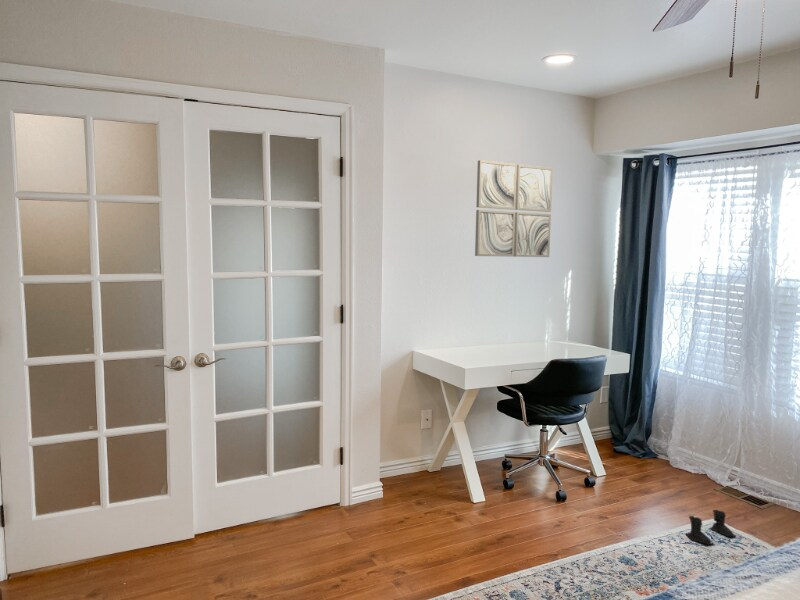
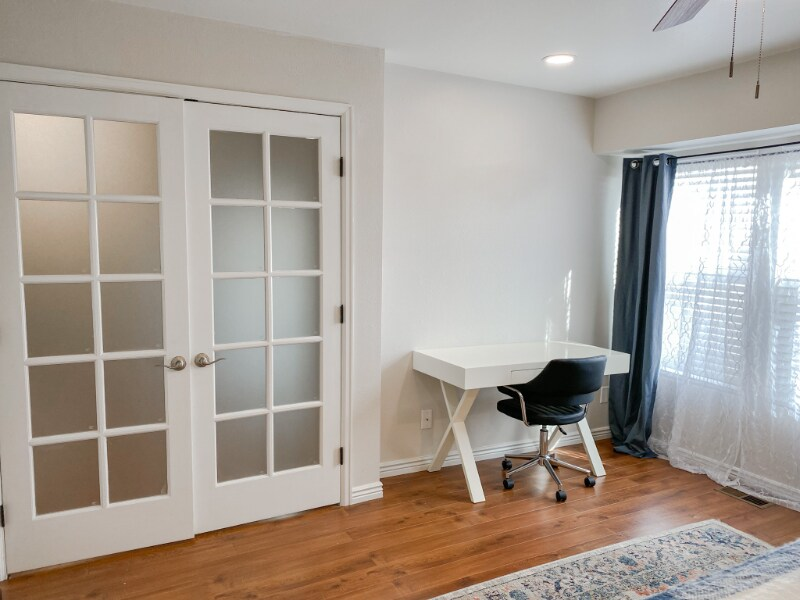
- wall art [474,159,554,258]
- boots [684,509,737,546]
